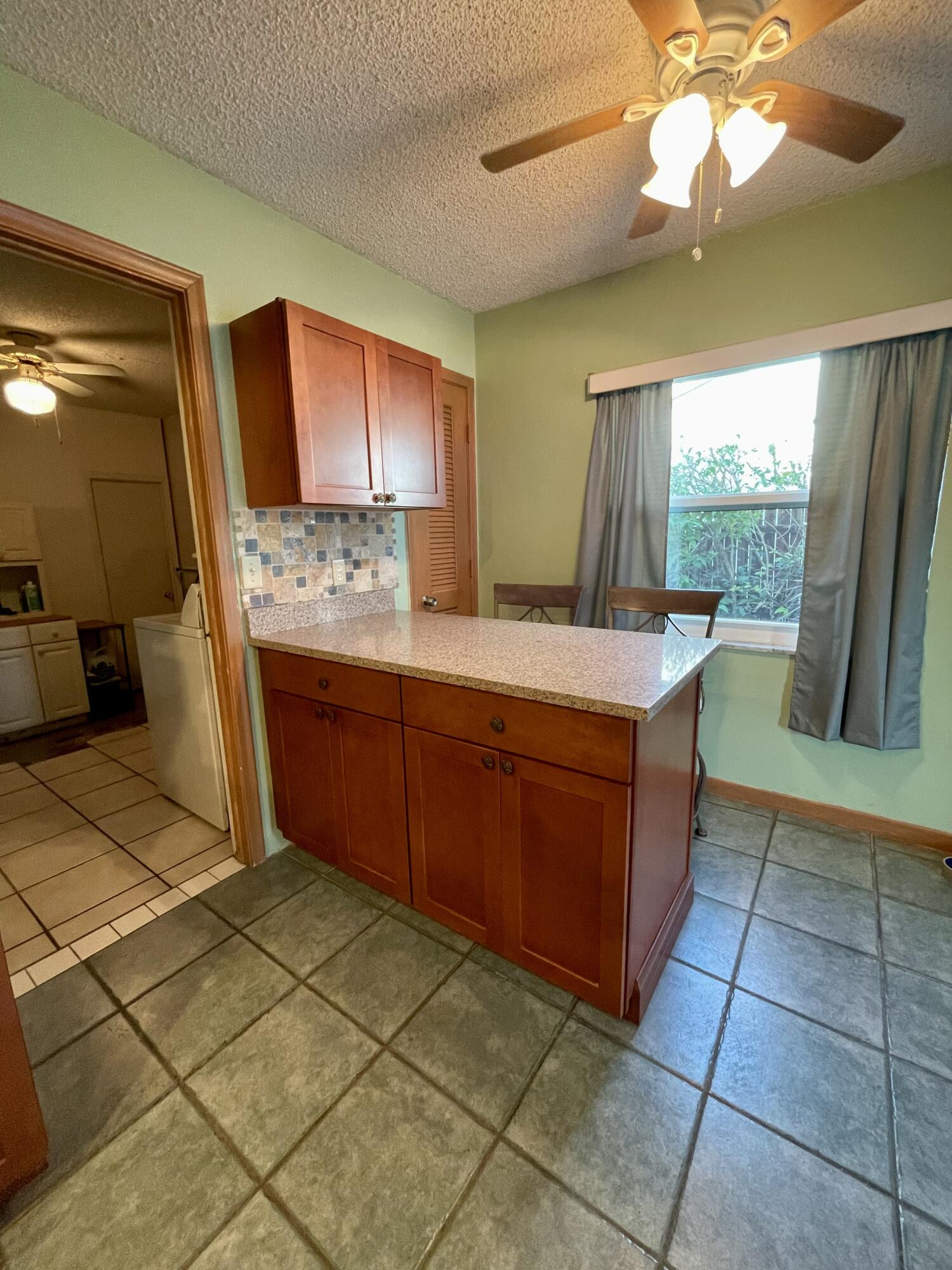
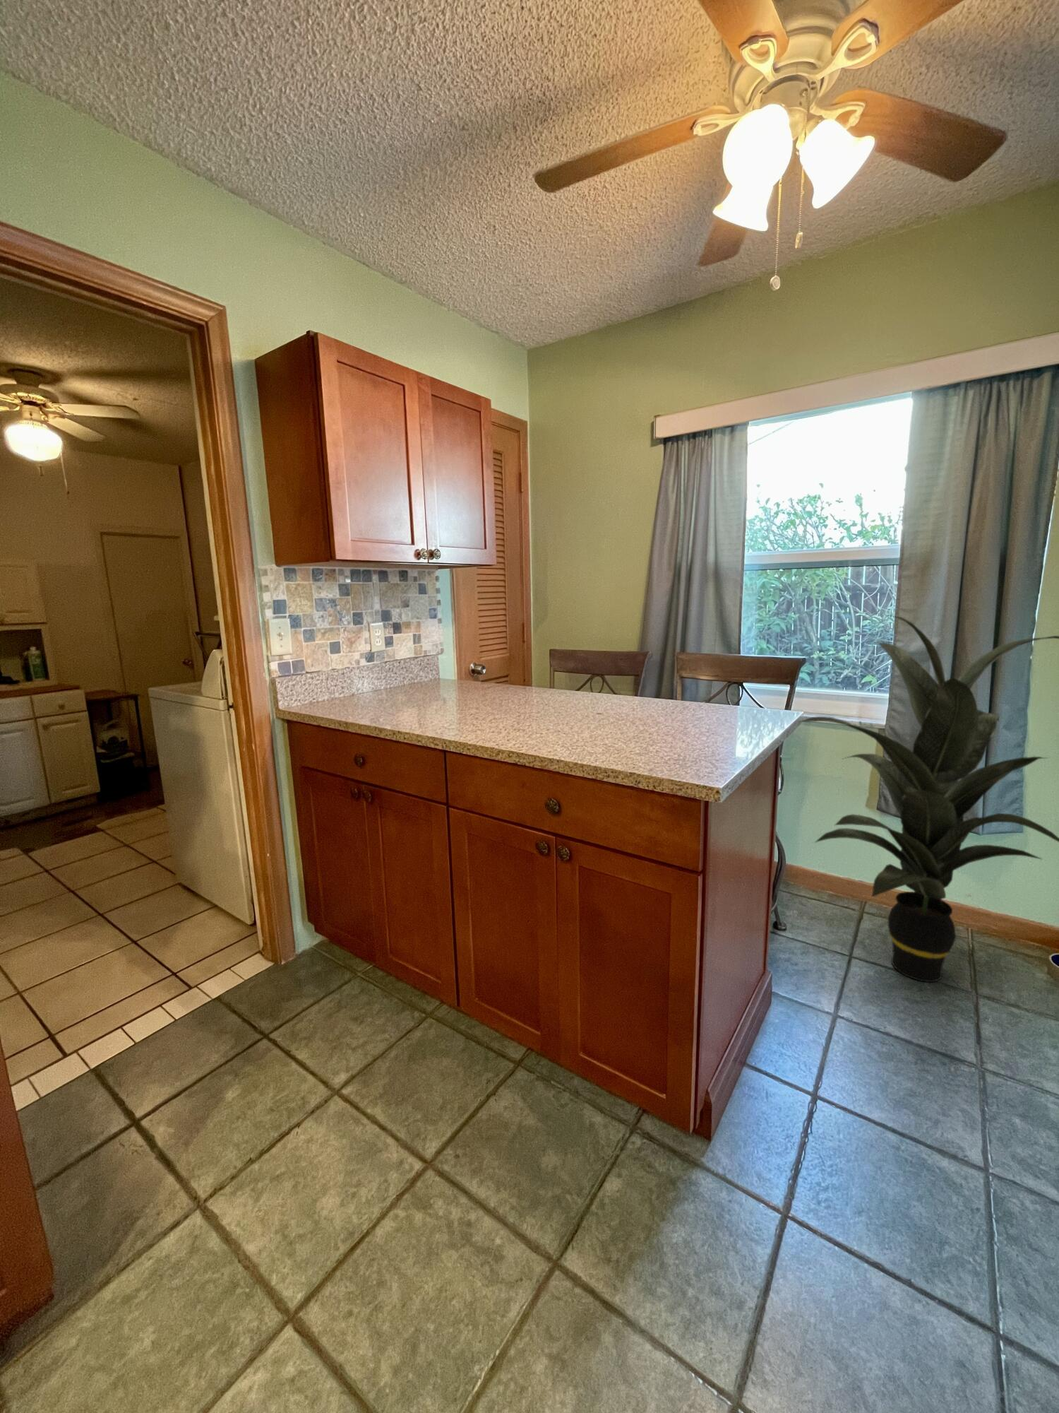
+ indoor plant [801,614,1059,982]
